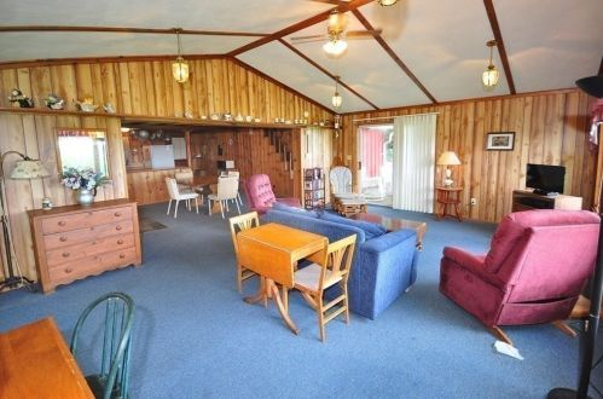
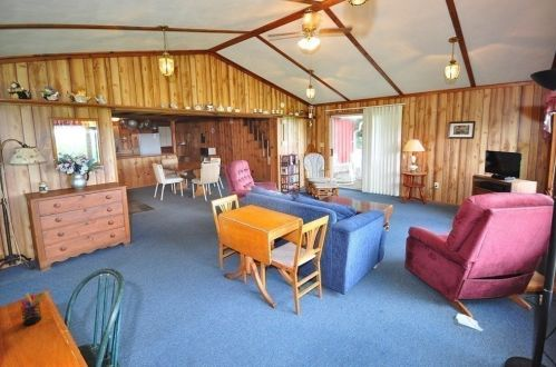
+ pen holder [20,291,43,326]
